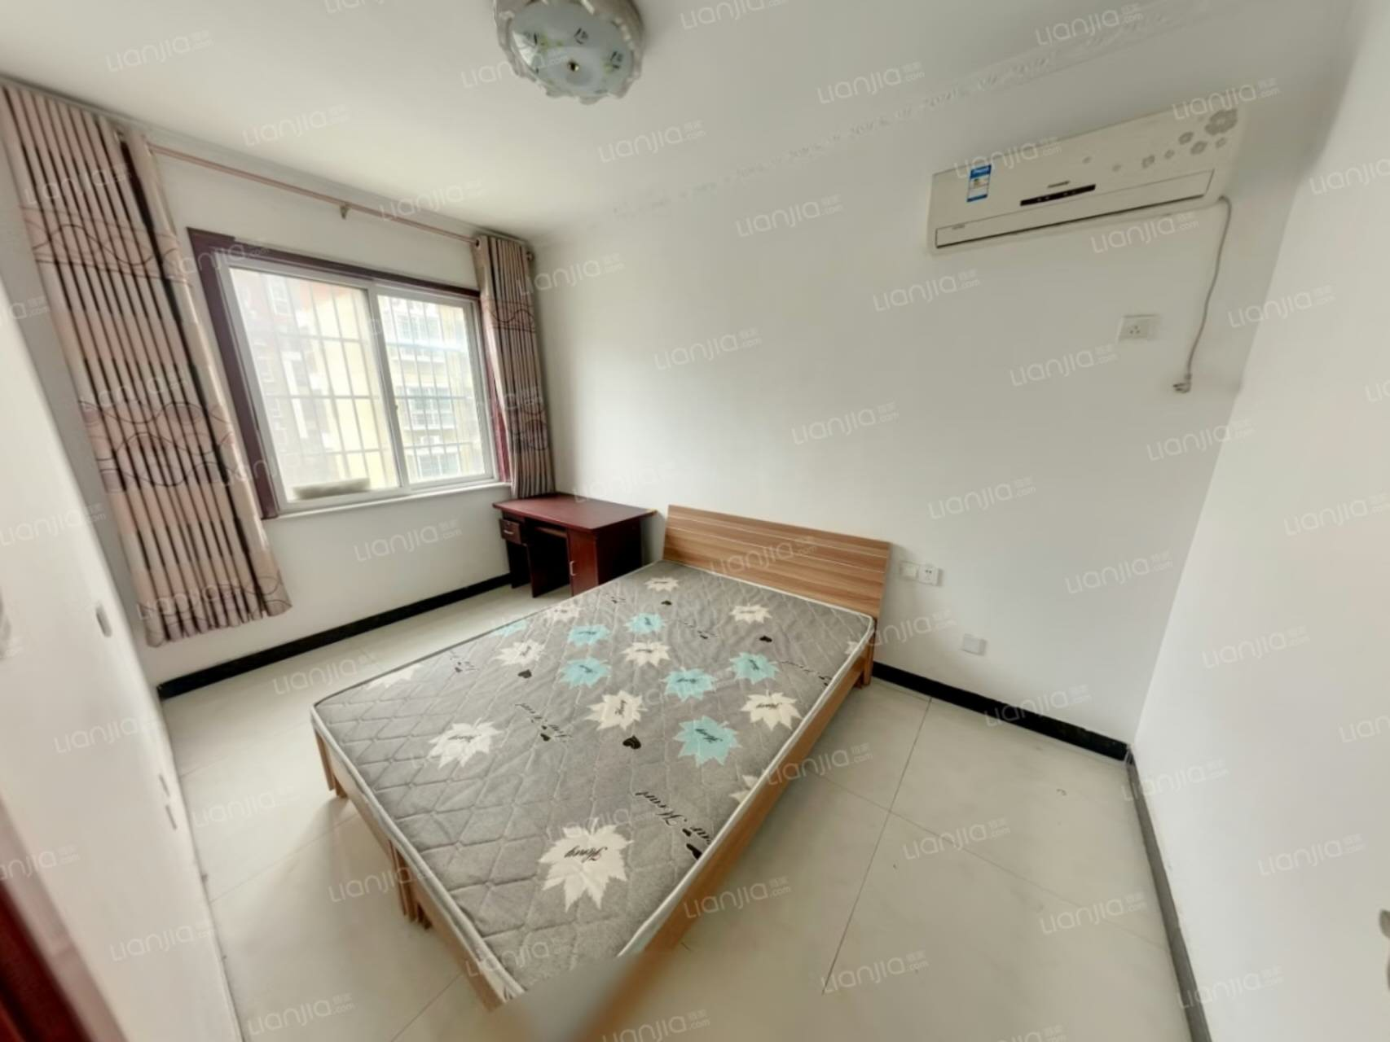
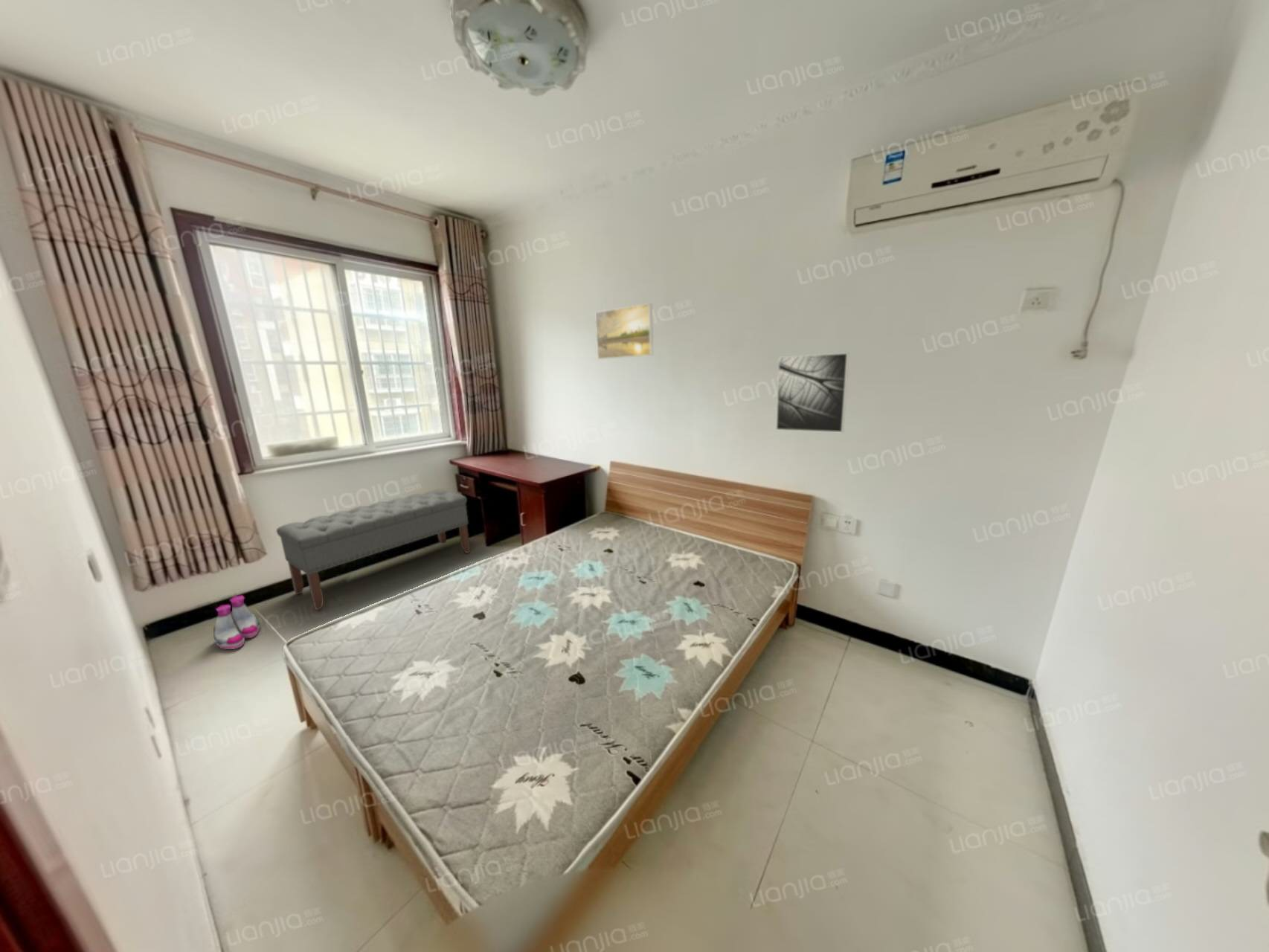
+ boots [213,594,261,650]
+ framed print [775,352,850,434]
+ bench [276,489,472,611]
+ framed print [594,303,654,360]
